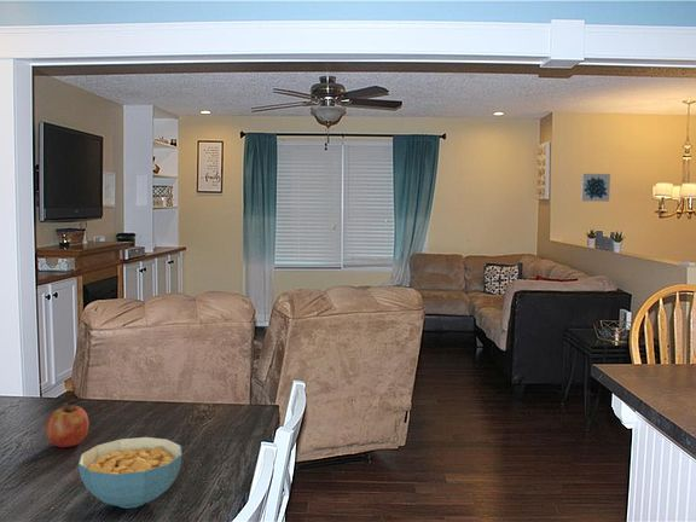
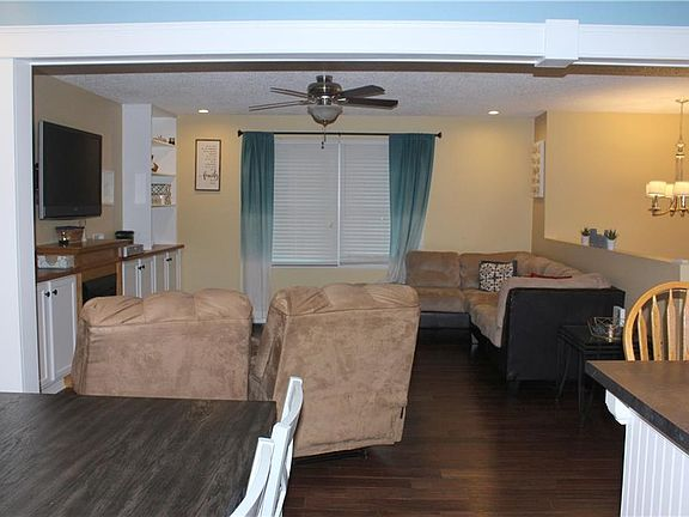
- cereal bowl [77,436,184,510]
- fruit [45,402,89,448]
- wall art [580,173,611,203]
